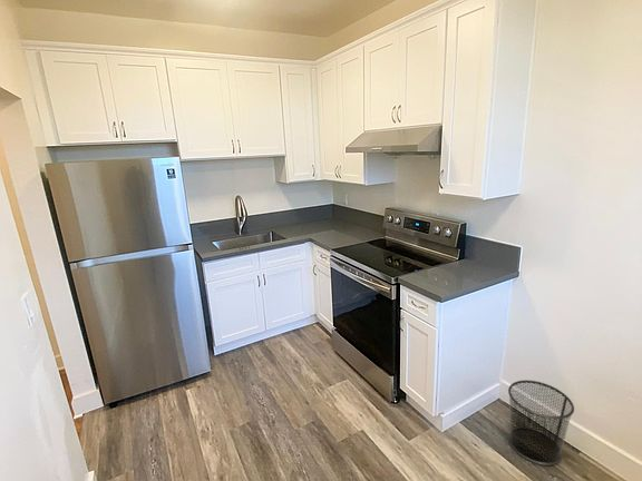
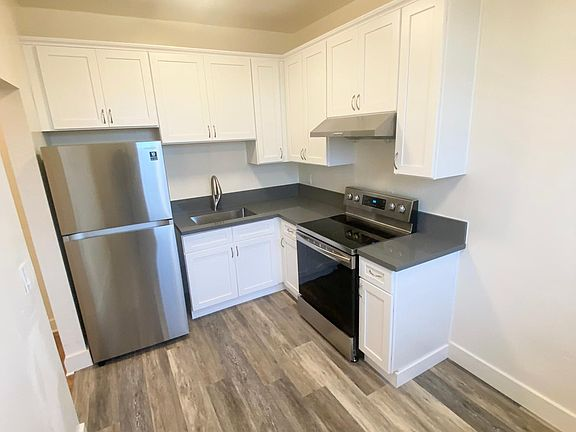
- waste bin [507,379,575,467]
